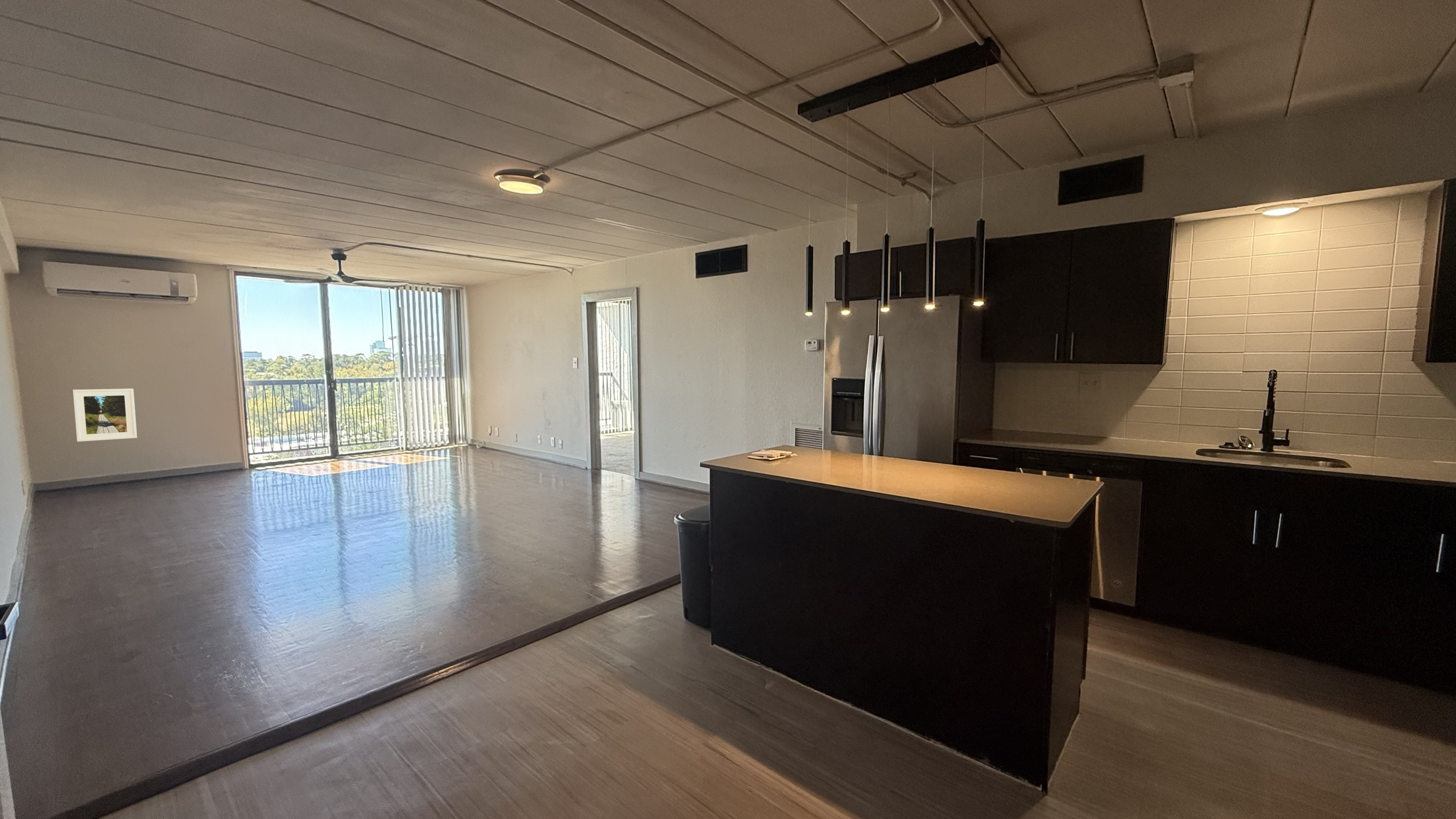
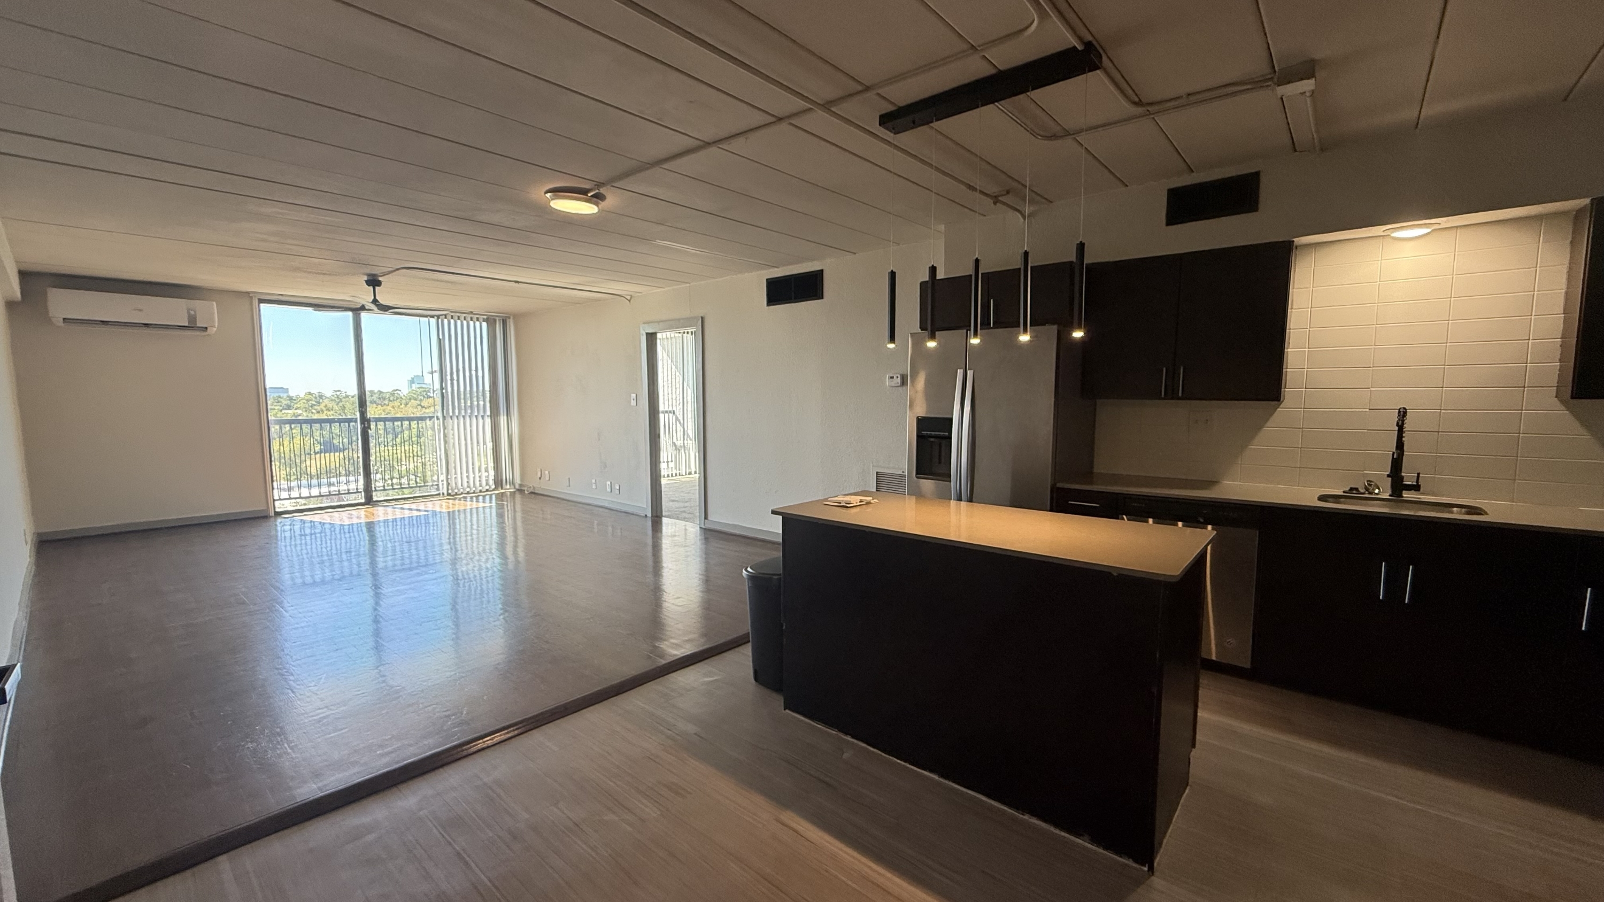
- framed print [72,388,137,442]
